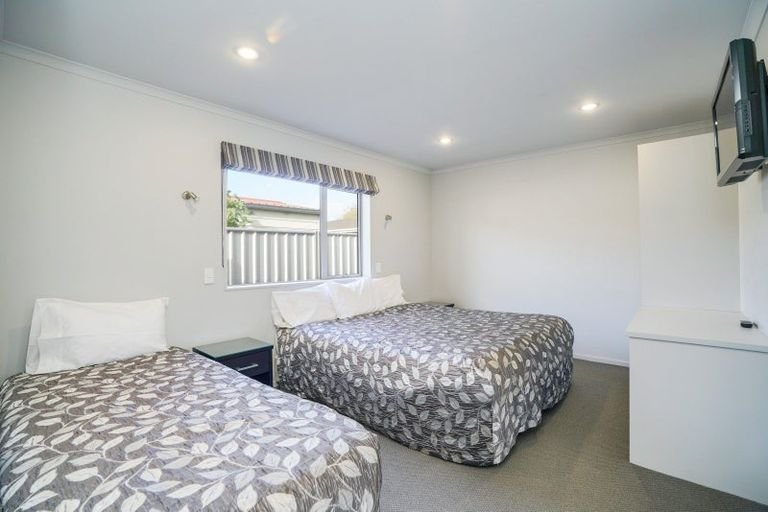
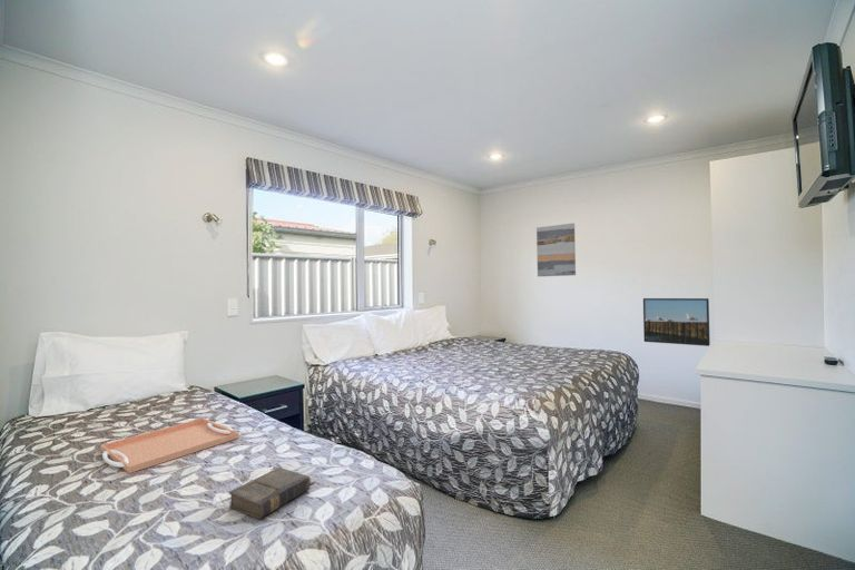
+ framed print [642,297,711,347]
+ book [228,466,315,520]
+ serving tray [100,417,239,474]
+ wall art [535,223,577,277]
